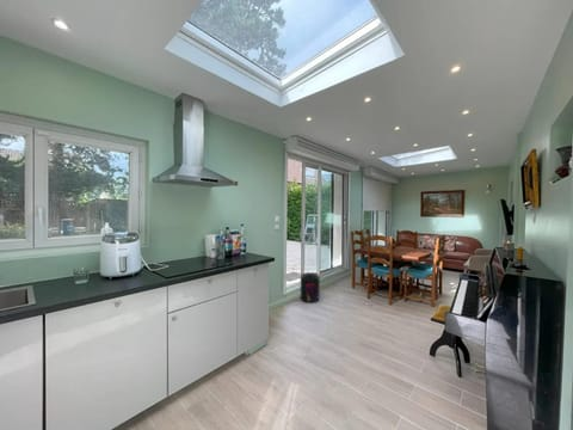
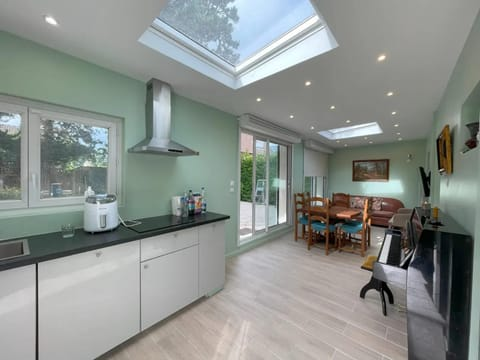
- supplement container [300,271,321,303]
